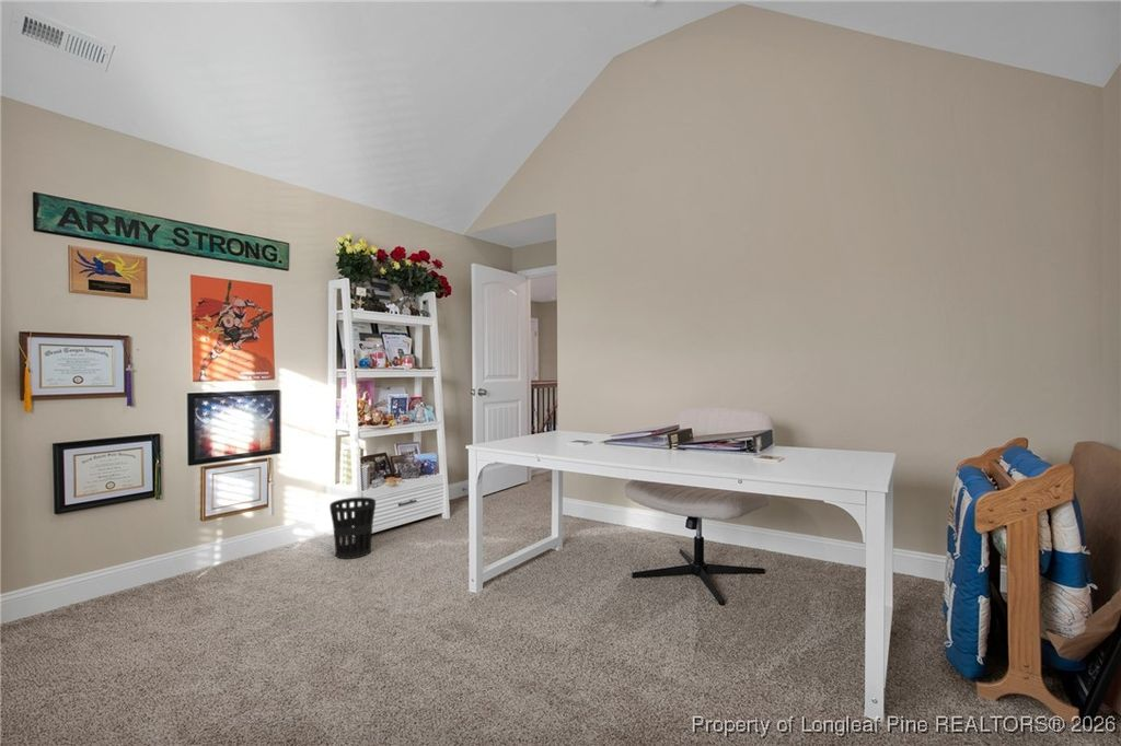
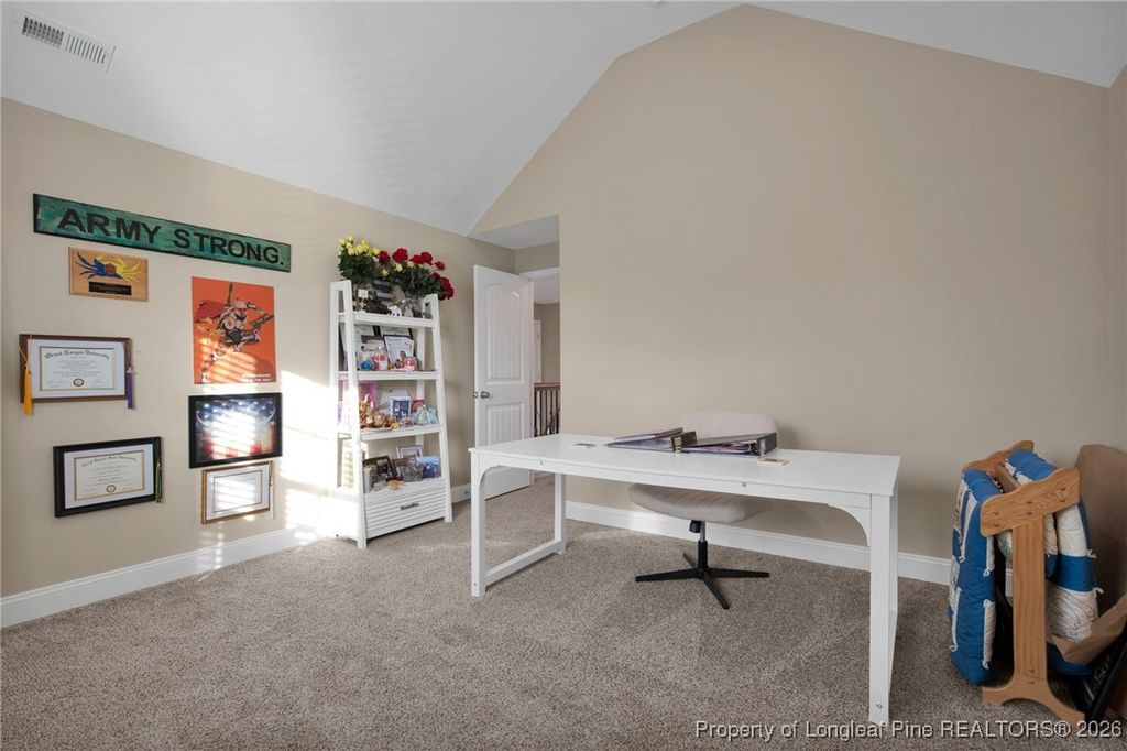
- wastebasket [328,497,377,560]
